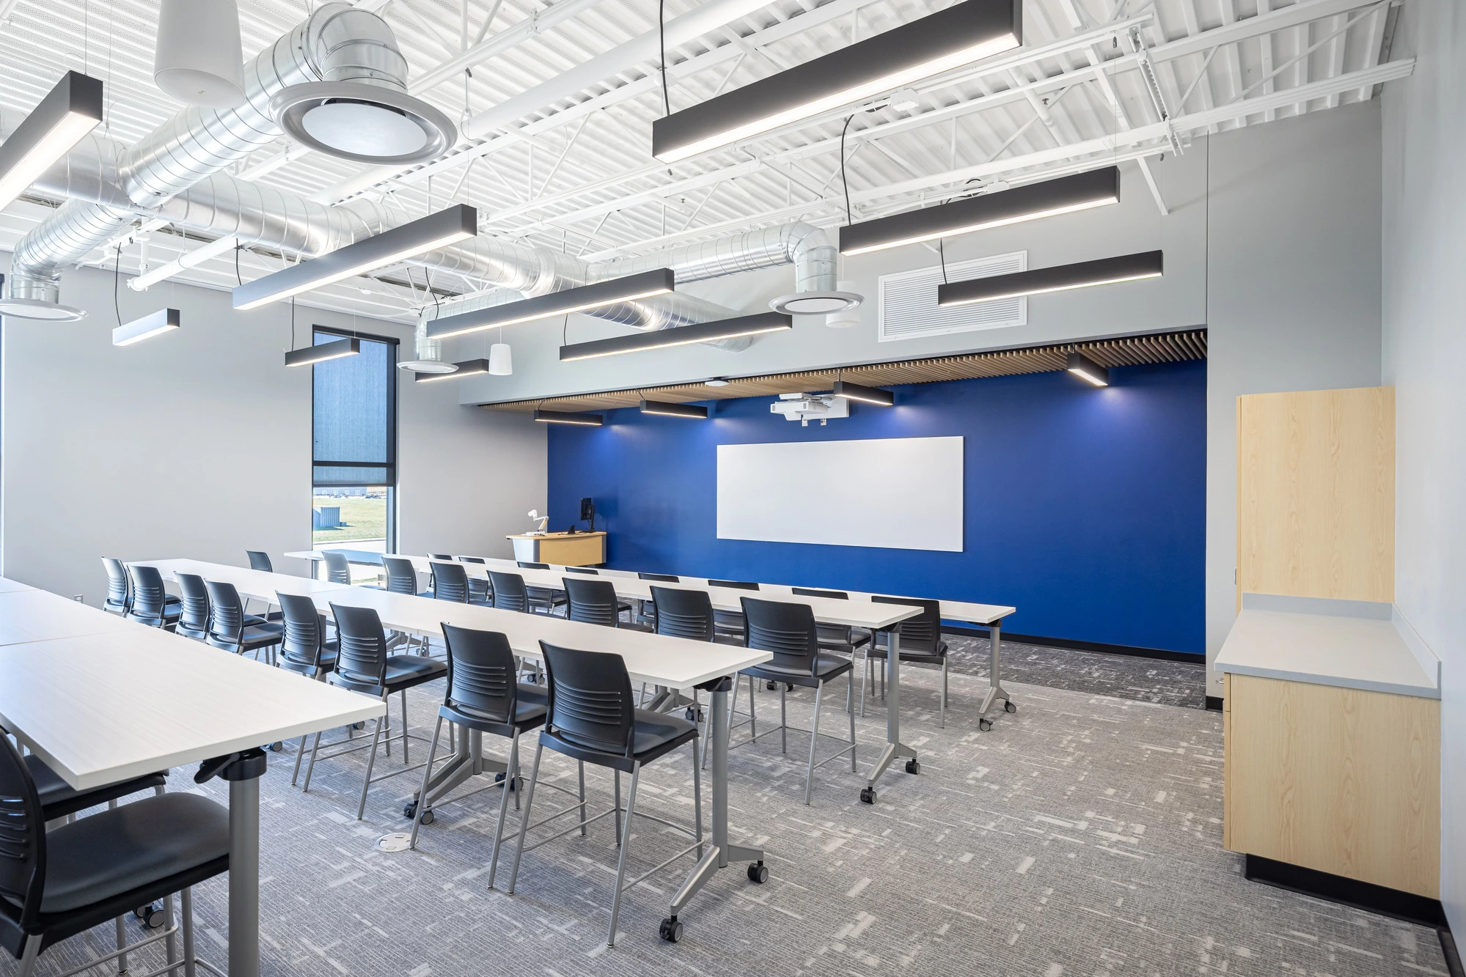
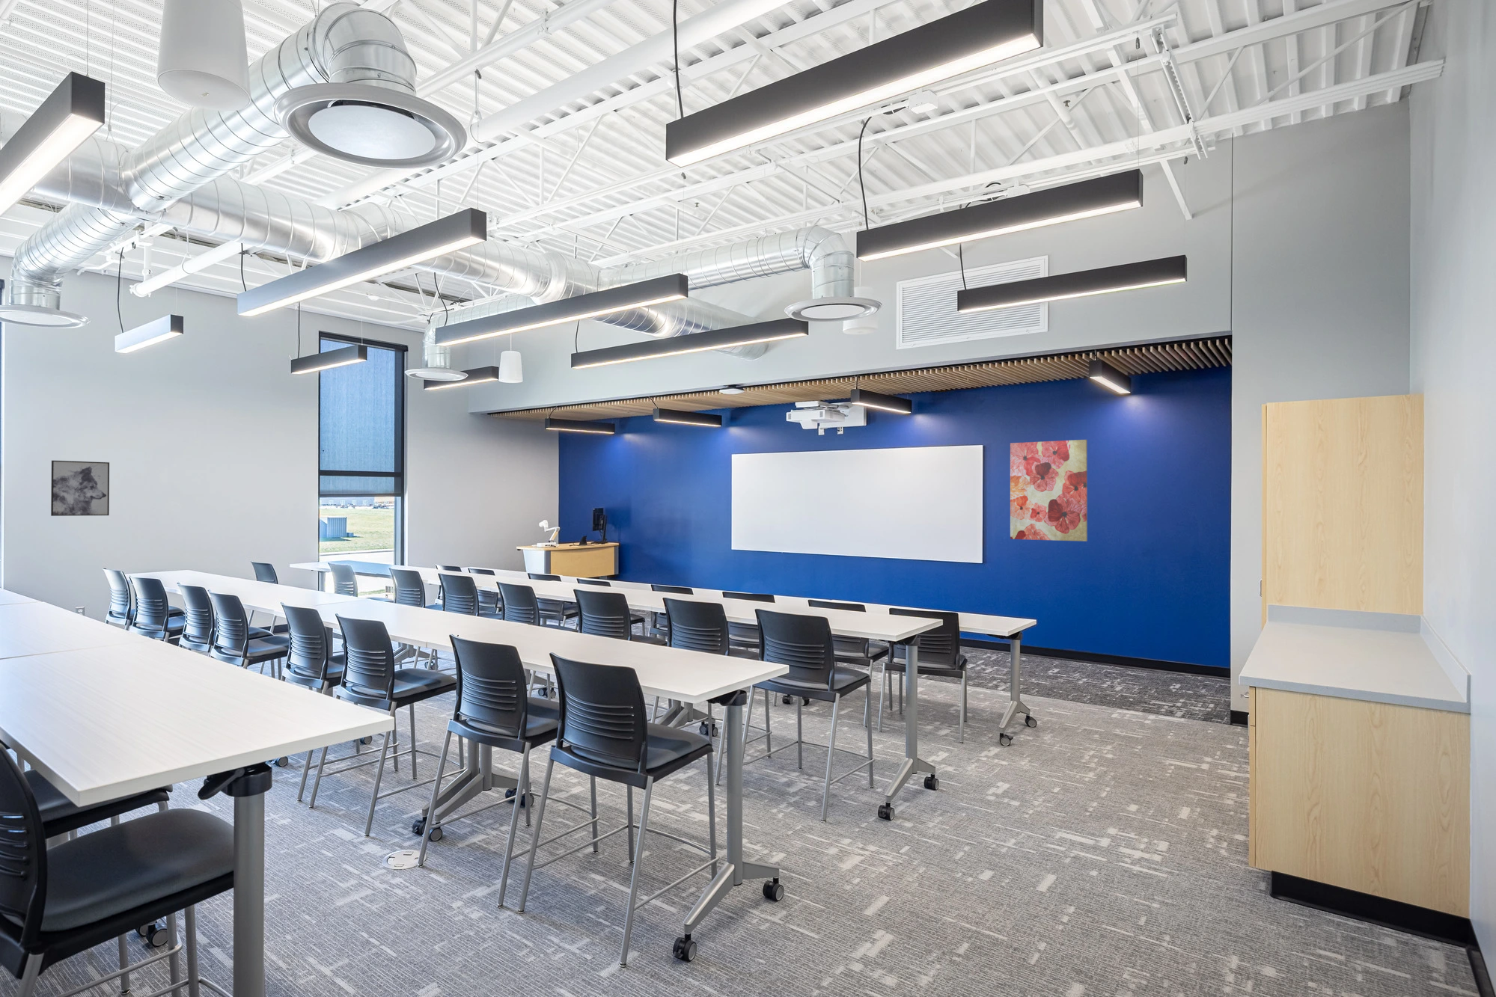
+ wall art [1010,440,1089,542]
+ wall art [50,460,110,516]
